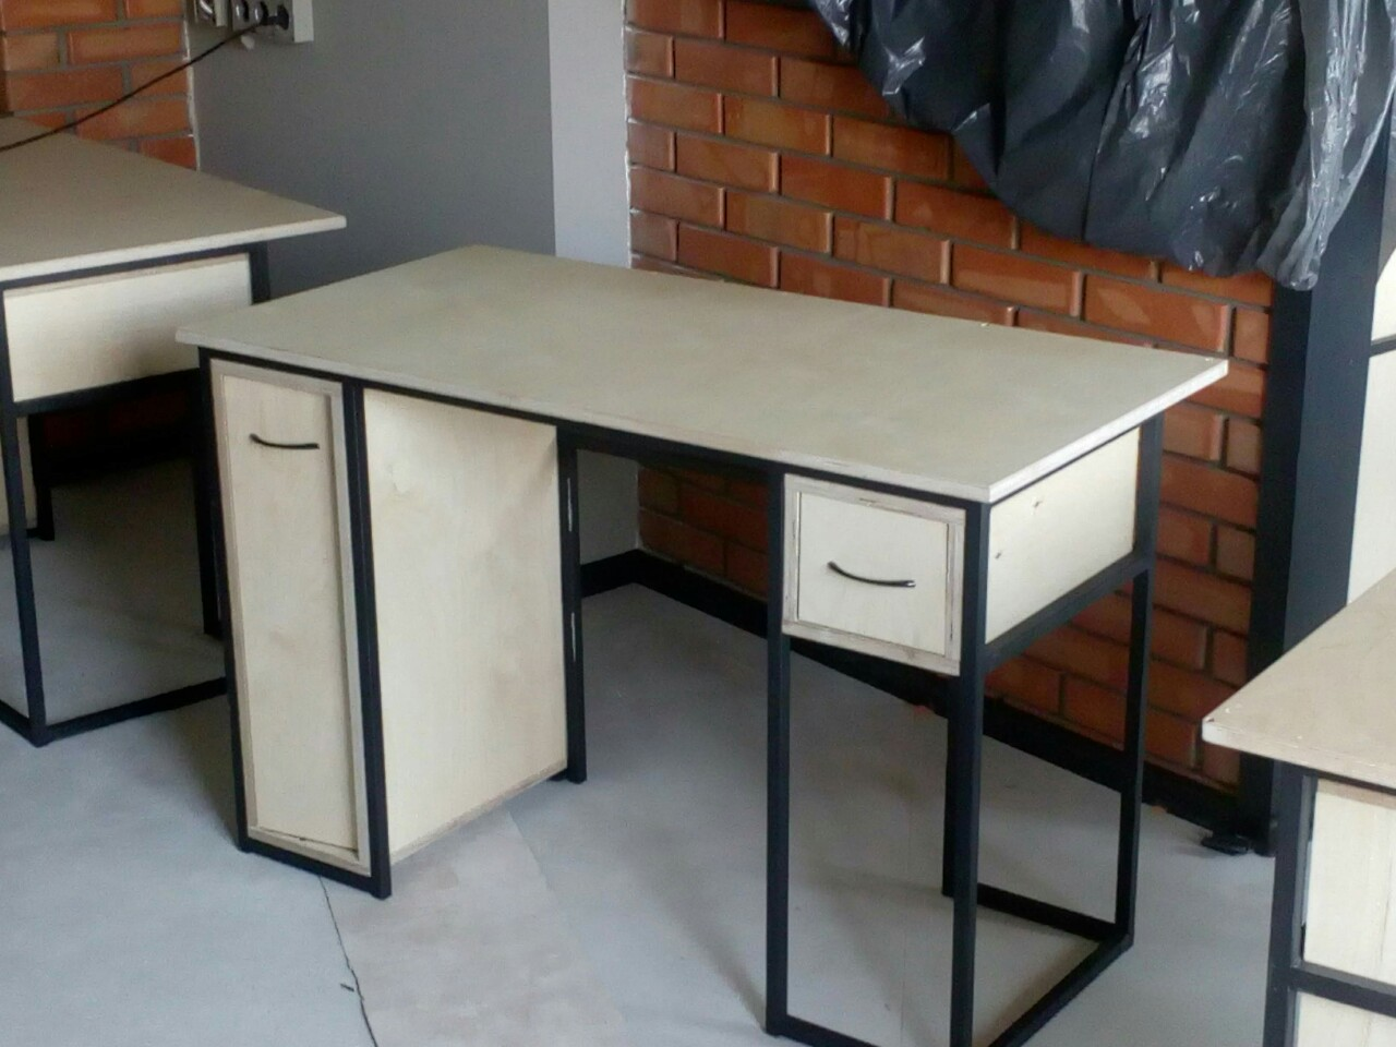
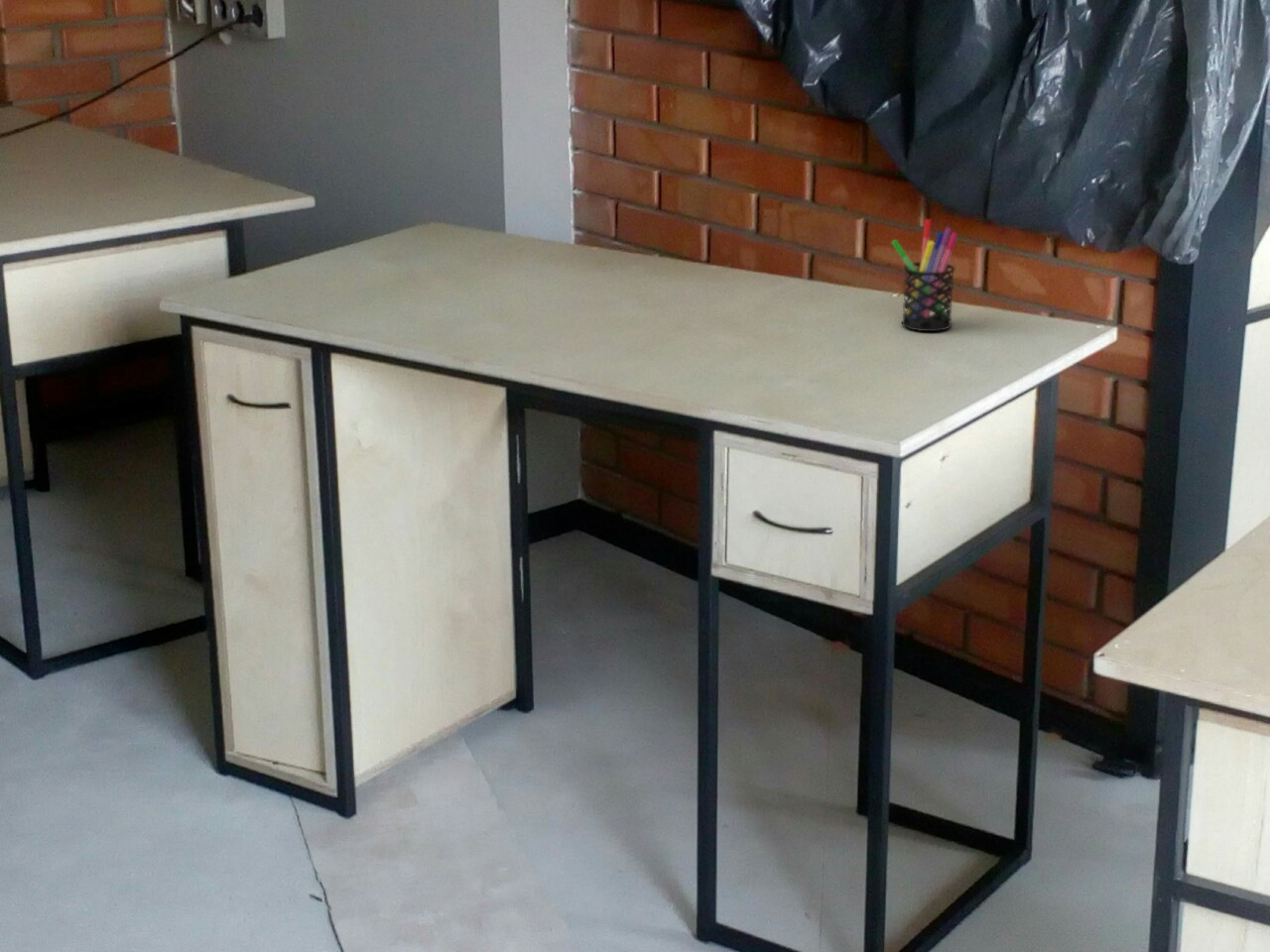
+ pen holder [890,218,958,332]
